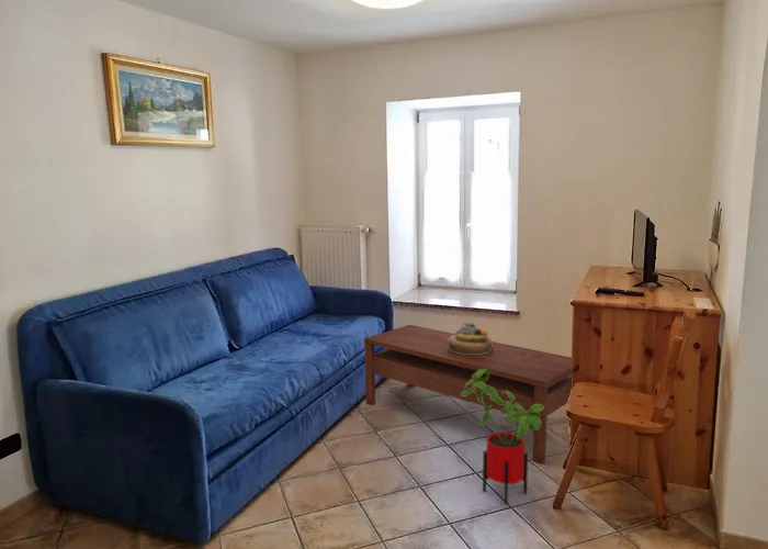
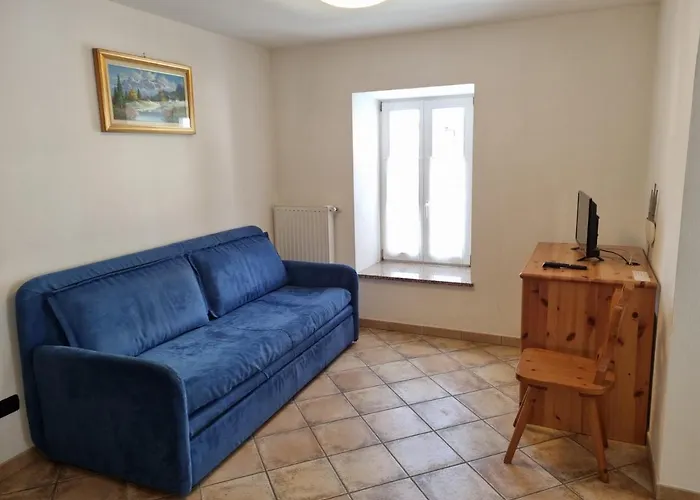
- coffee table [363,324,573,464]
- decorative bowl [448,321,493,355]
- house plant [461,369,544,505]
